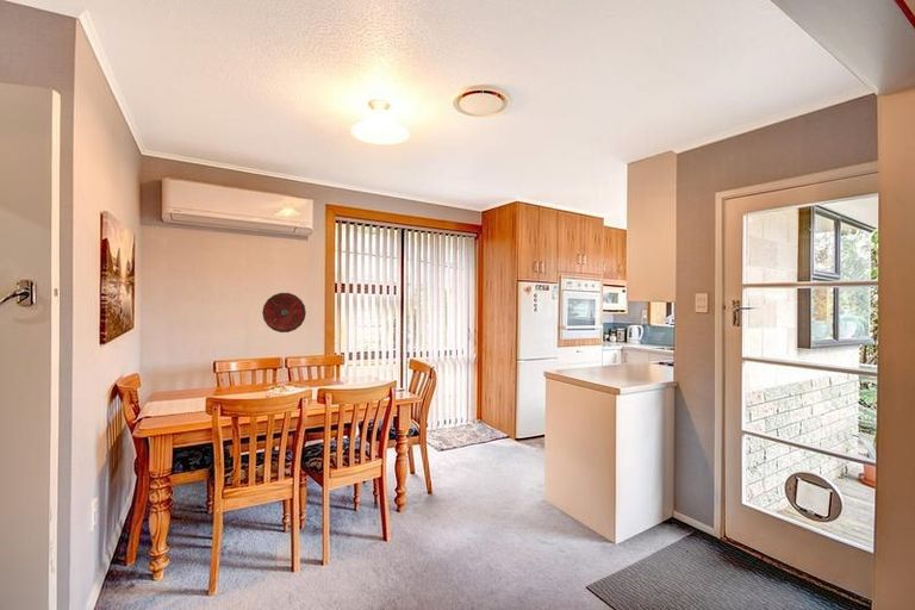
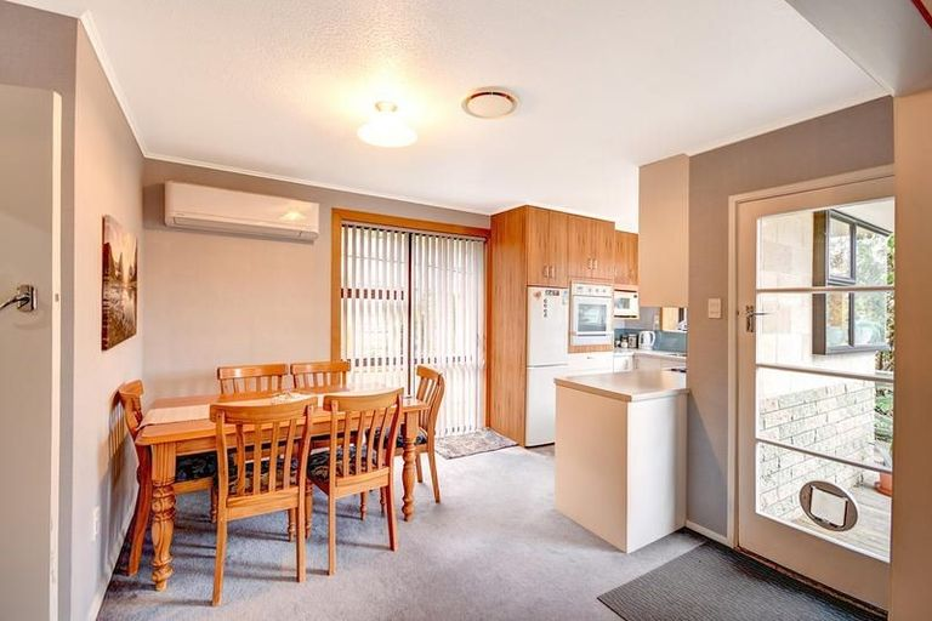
- round shield [261,292,307,334]
